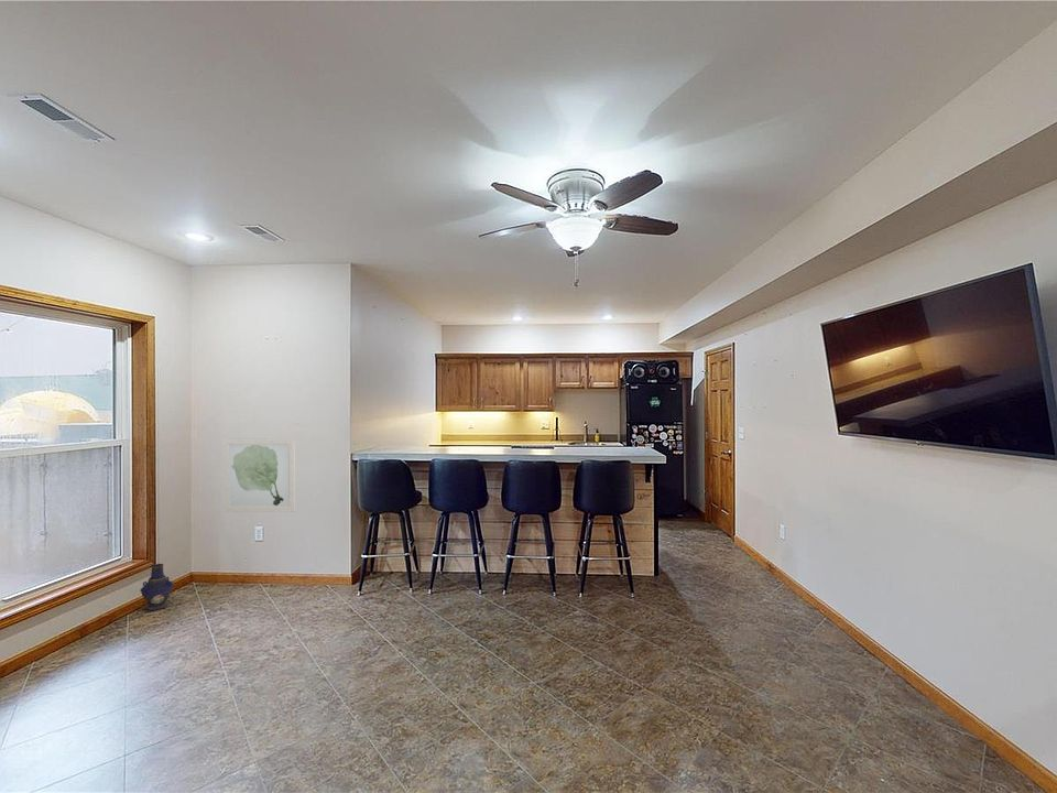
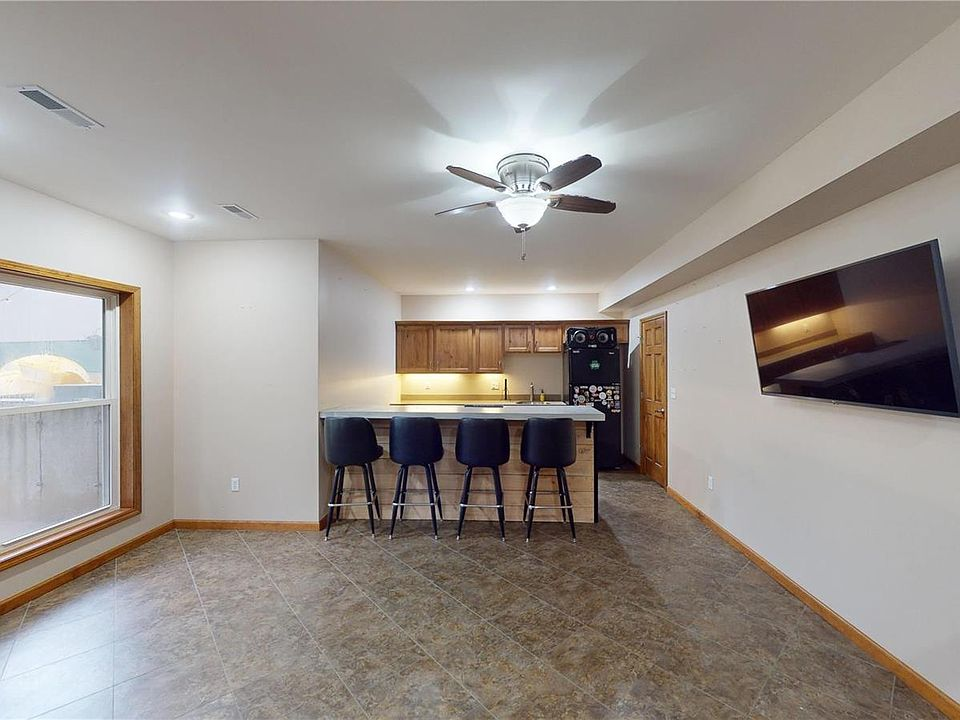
- vase [139,563,175,611]
- wall art [222,437,296,513]
